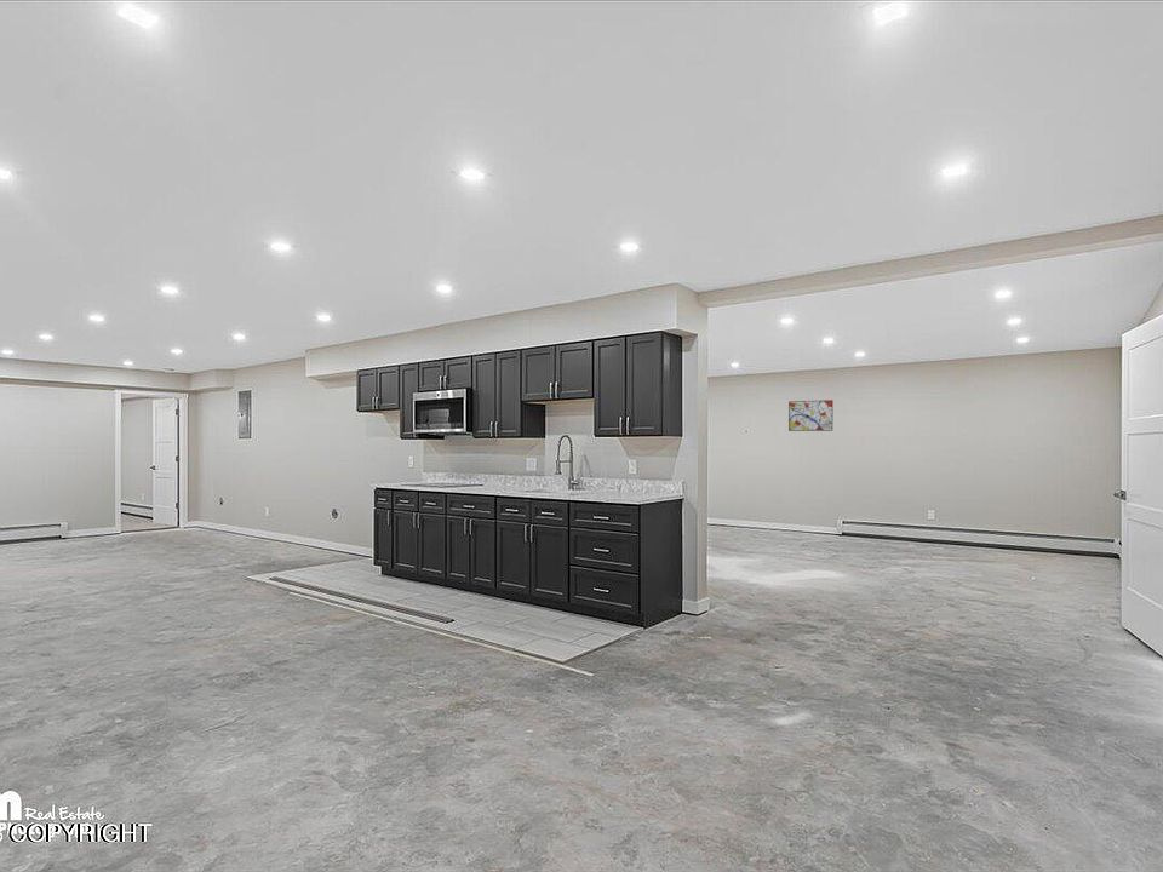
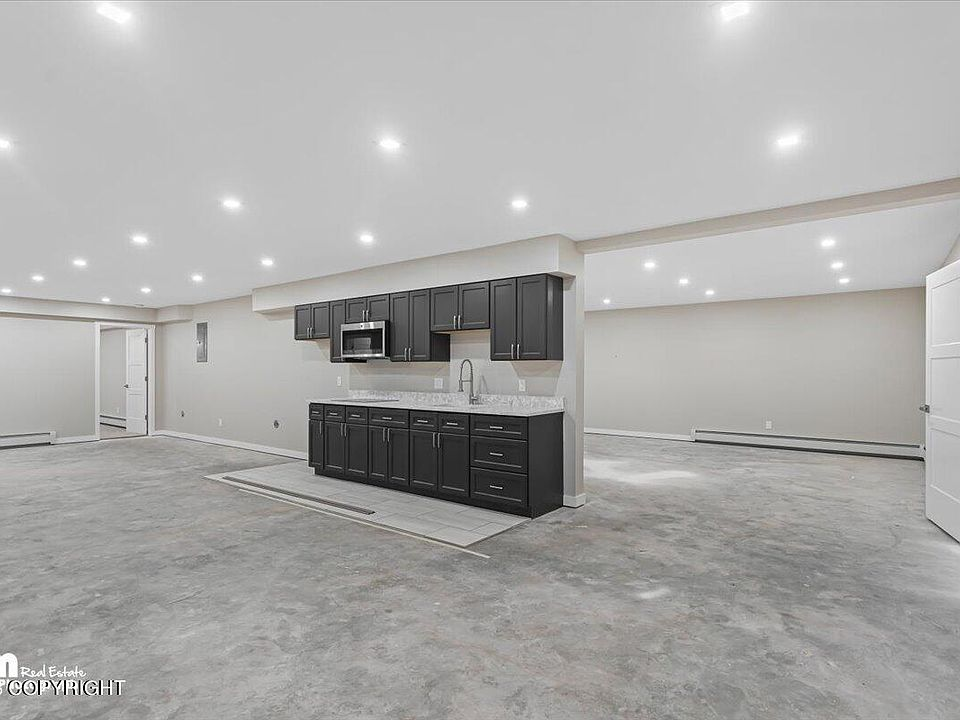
- wall art [787,398,833,432]
